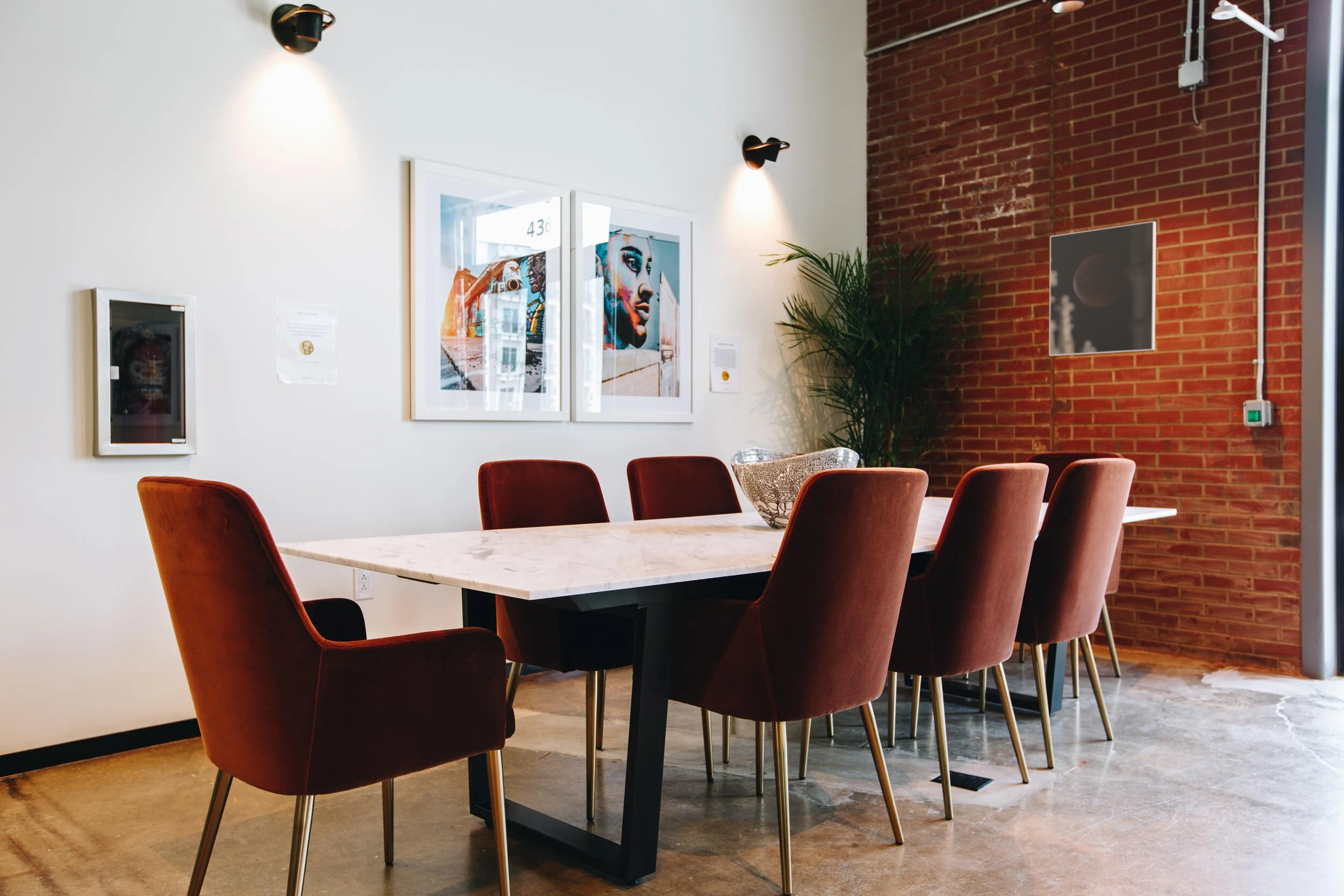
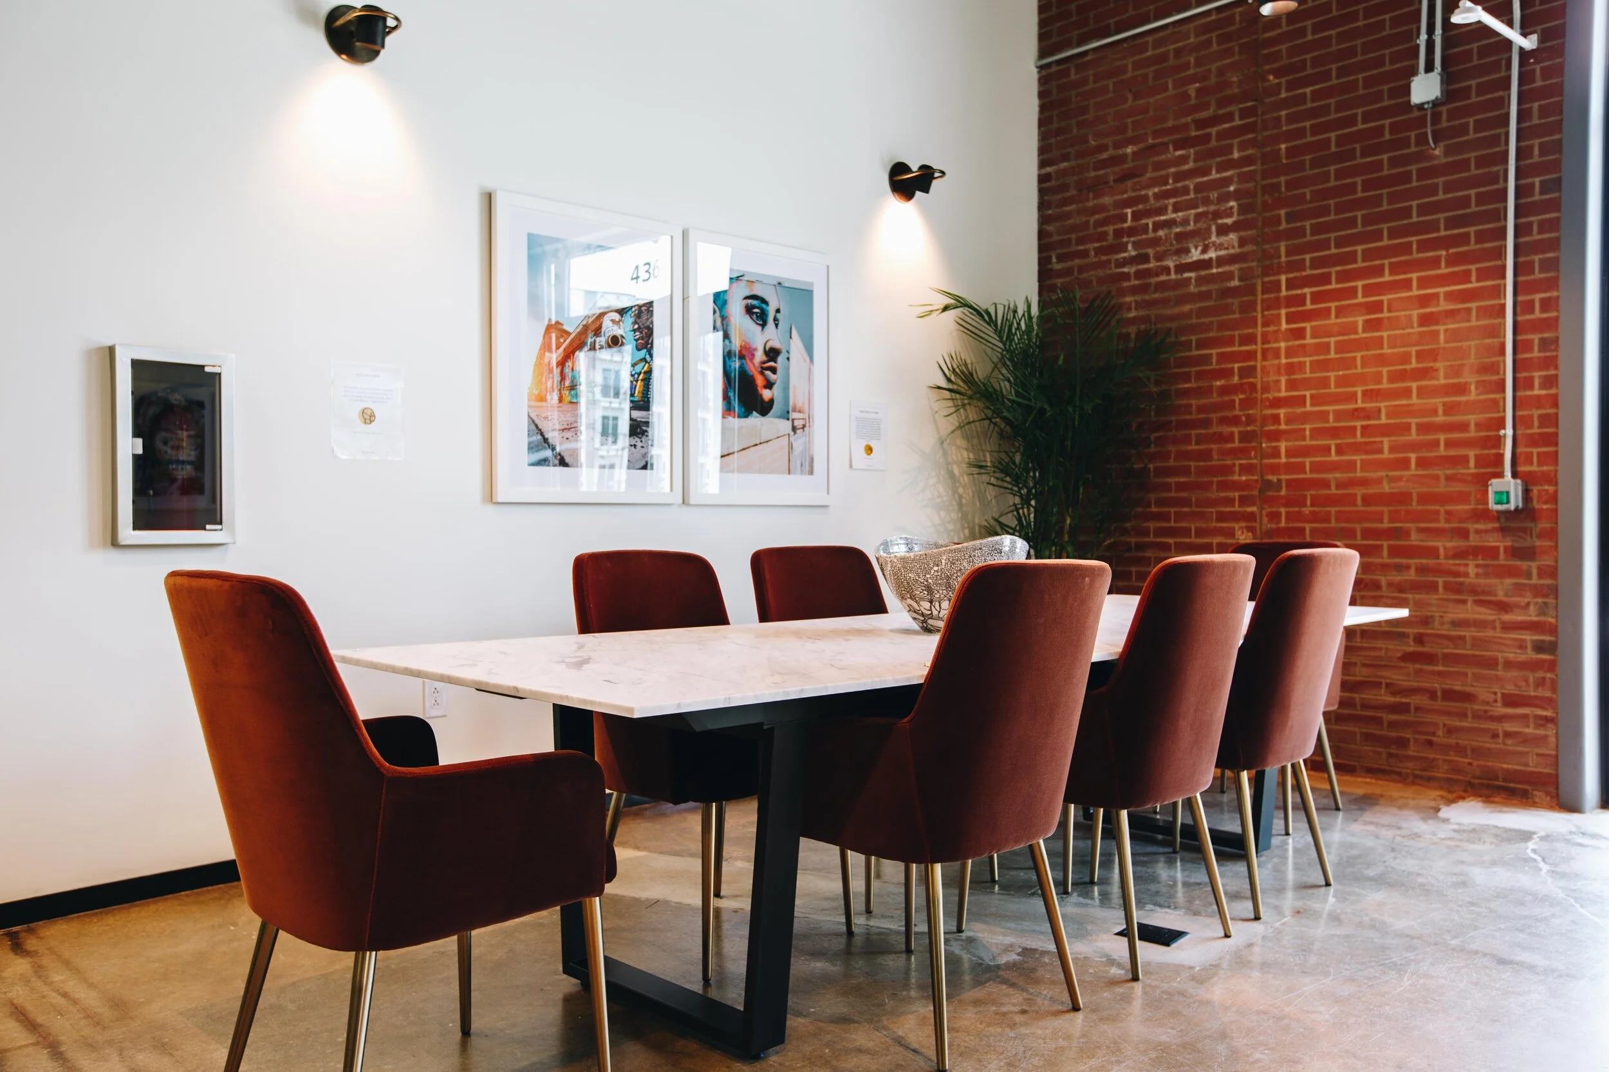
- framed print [1048,220,1157,356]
